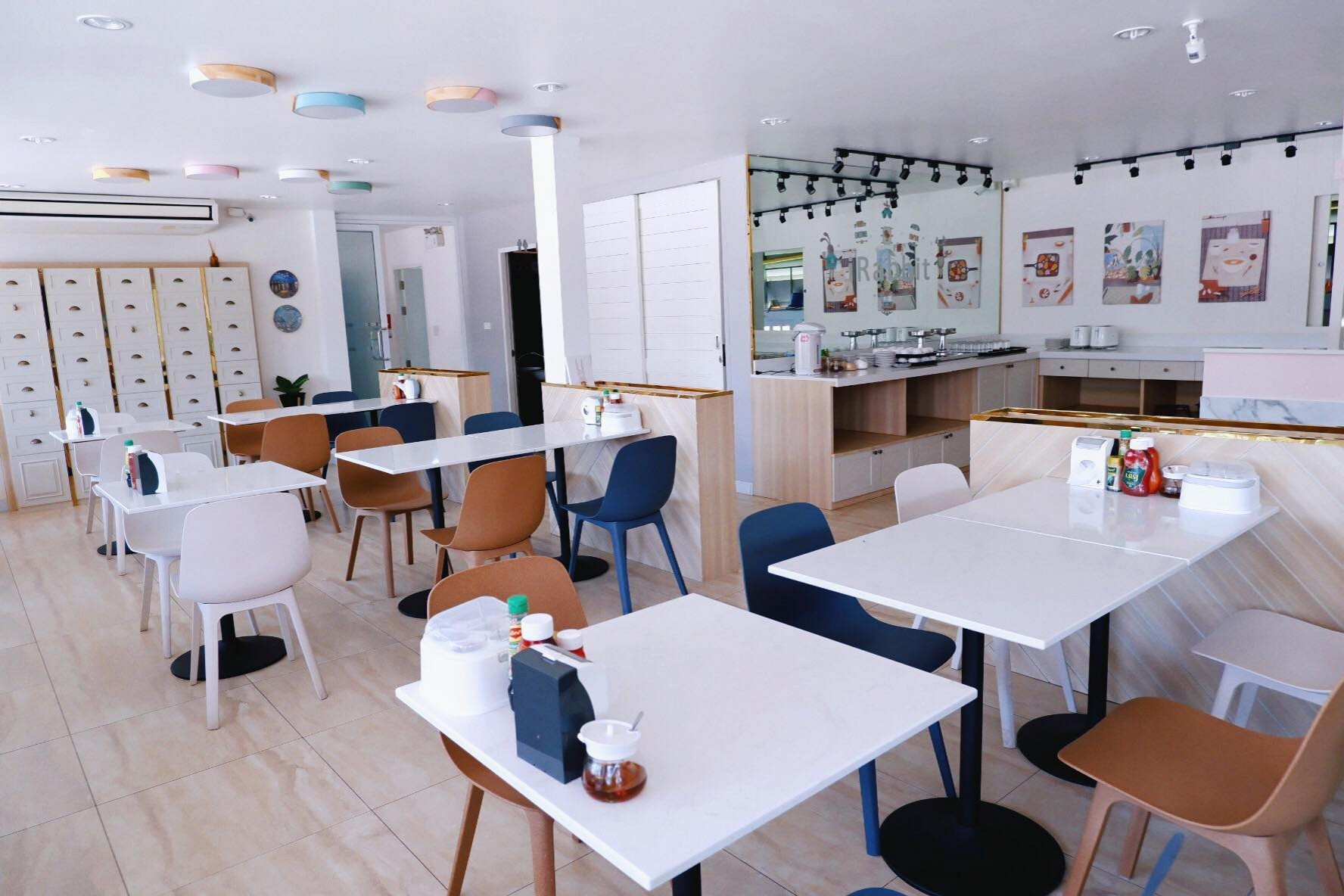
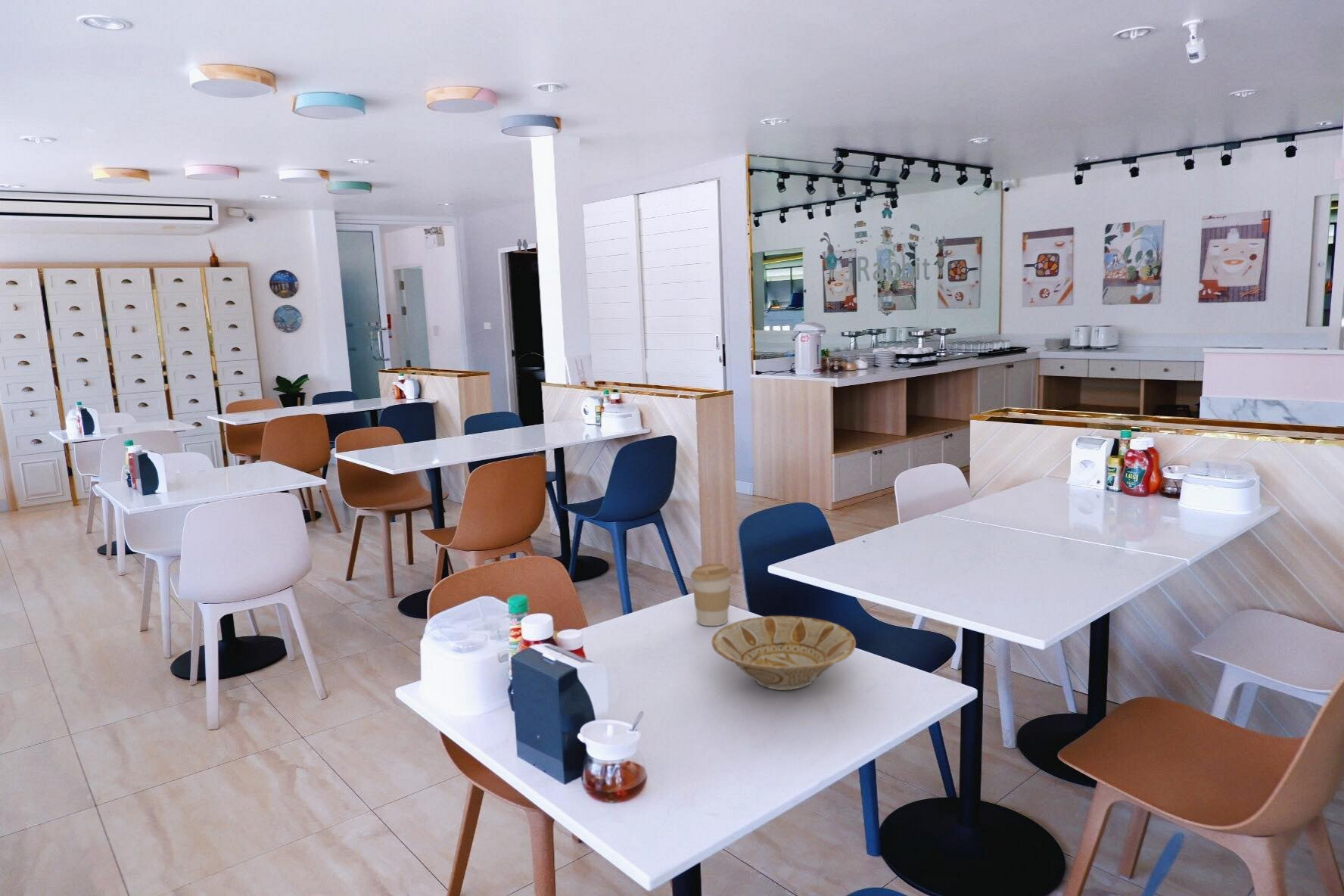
+ coffee cup [689,562,733,627]
+ bowl [711,615,857,691]
